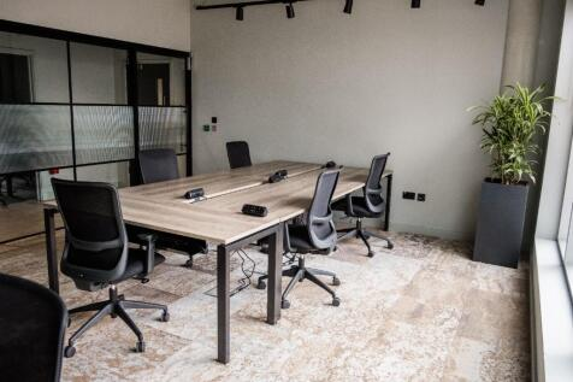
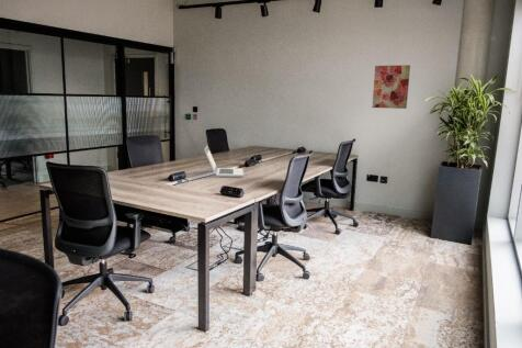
+ laptop [203,145,245,177]
+ wall art [371,64,411,110]
